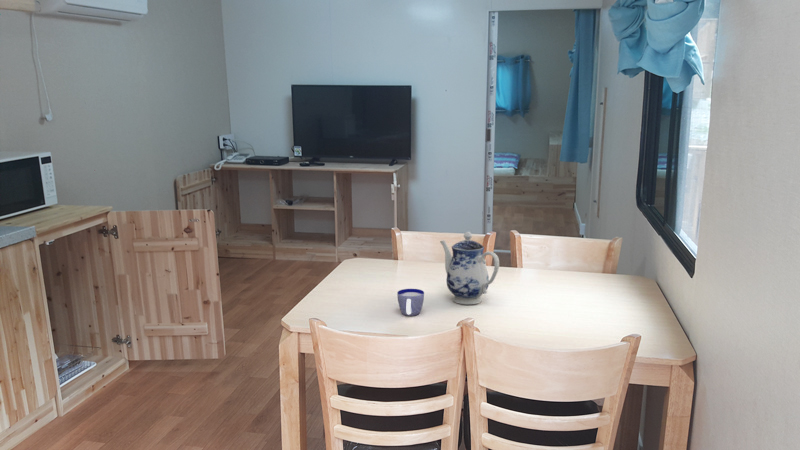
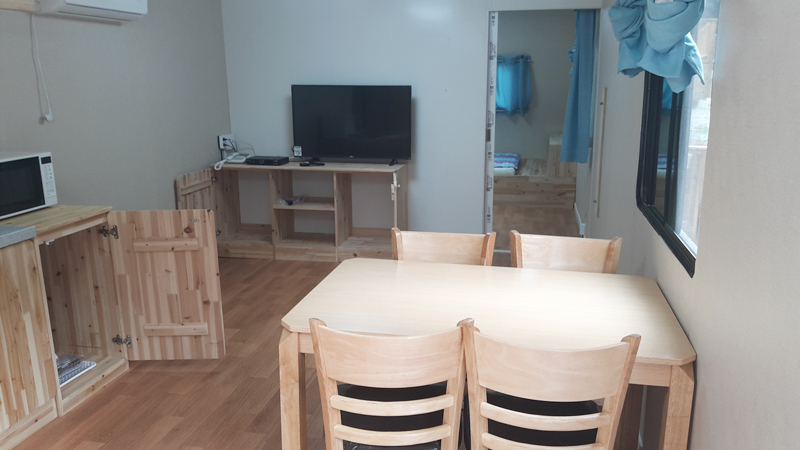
- teapot [439,231,500,305]
- cup [396,288,425,317]
